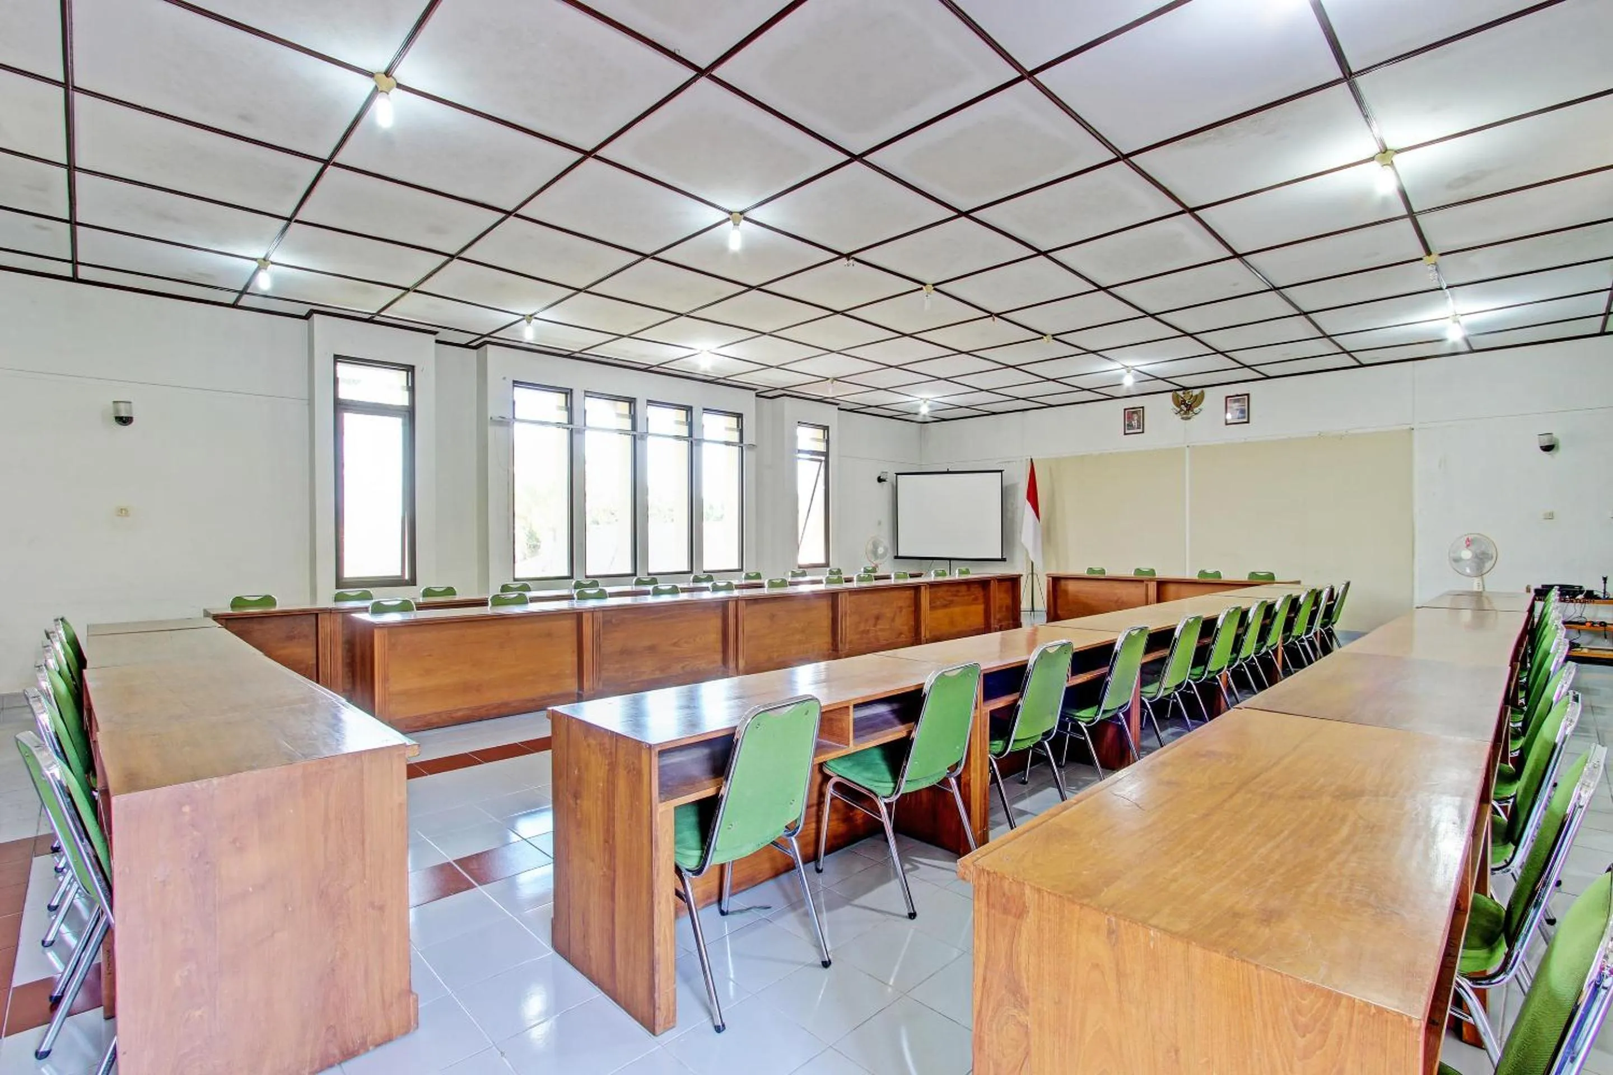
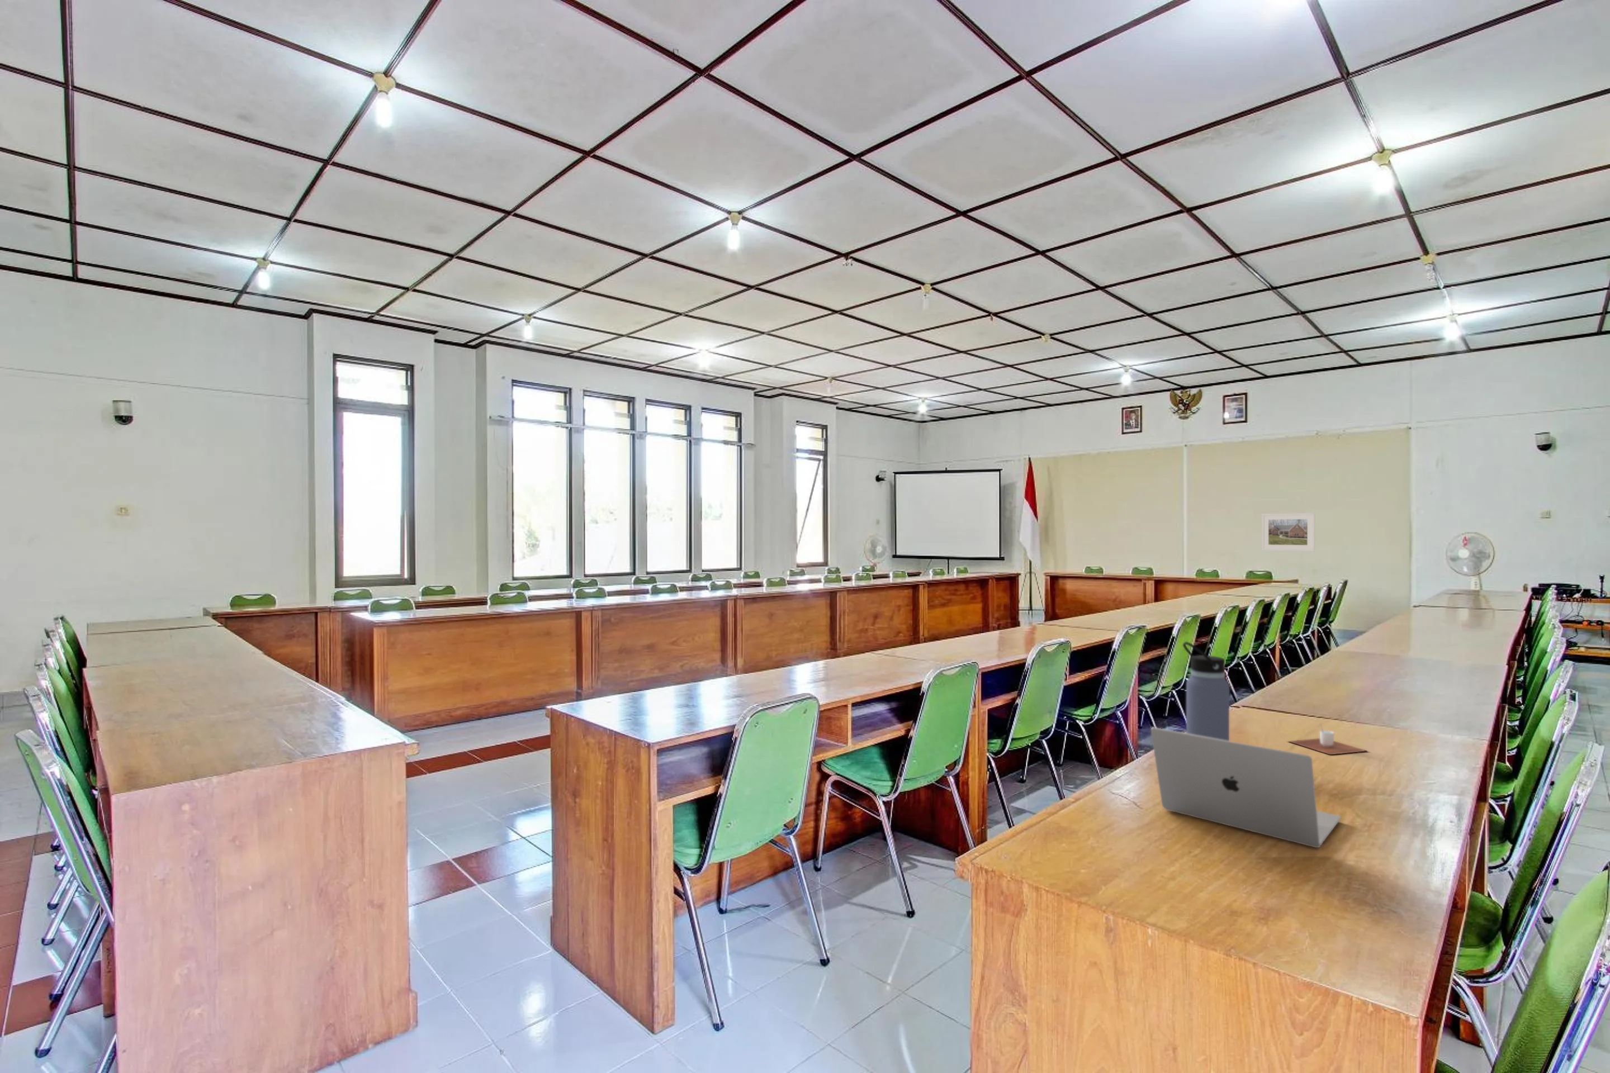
+ cup [1287,723,1368,754]
+ water bottle [1182,641,1230,741]
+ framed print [1261,513,1315,552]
+ laptop [1150,727,1342,848]
